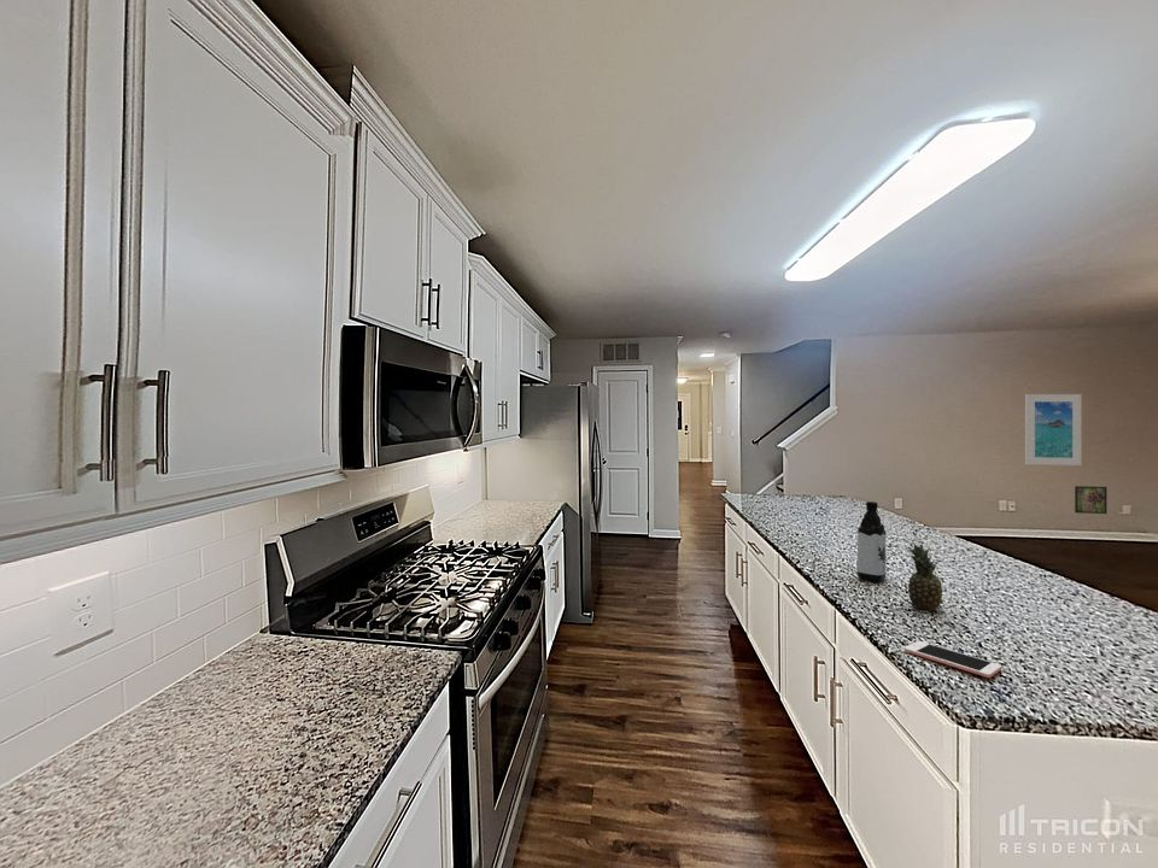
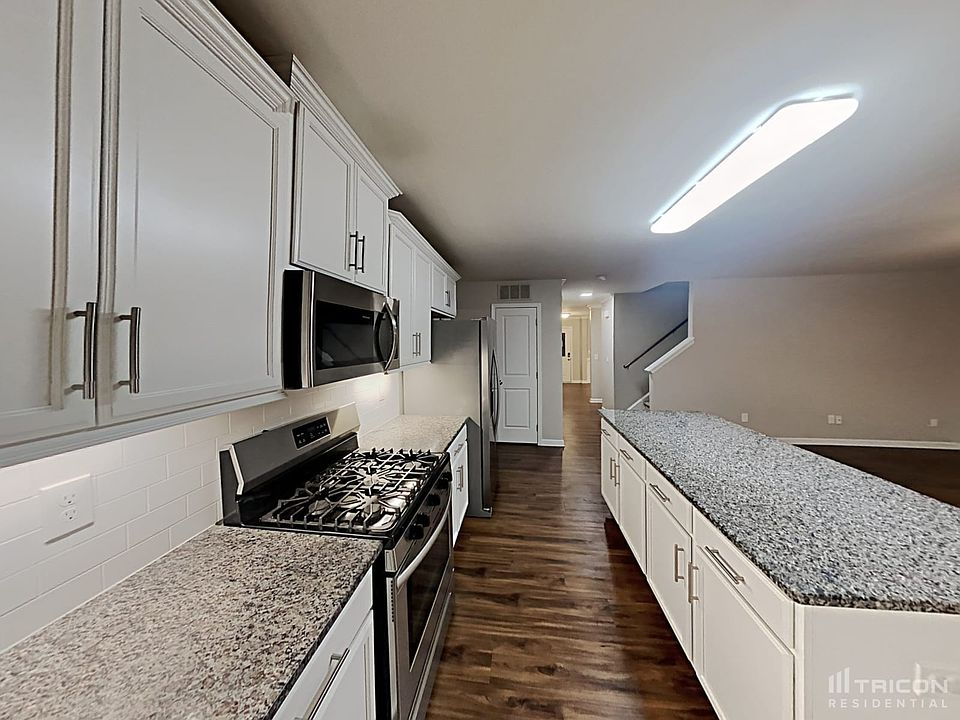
- water bottle [856,500,888,582]
- fruit [906,542,943,611]
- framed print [1074,485,1109,515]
- cell phone [903,640,1002,679]
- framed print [1024,393,1083,467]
